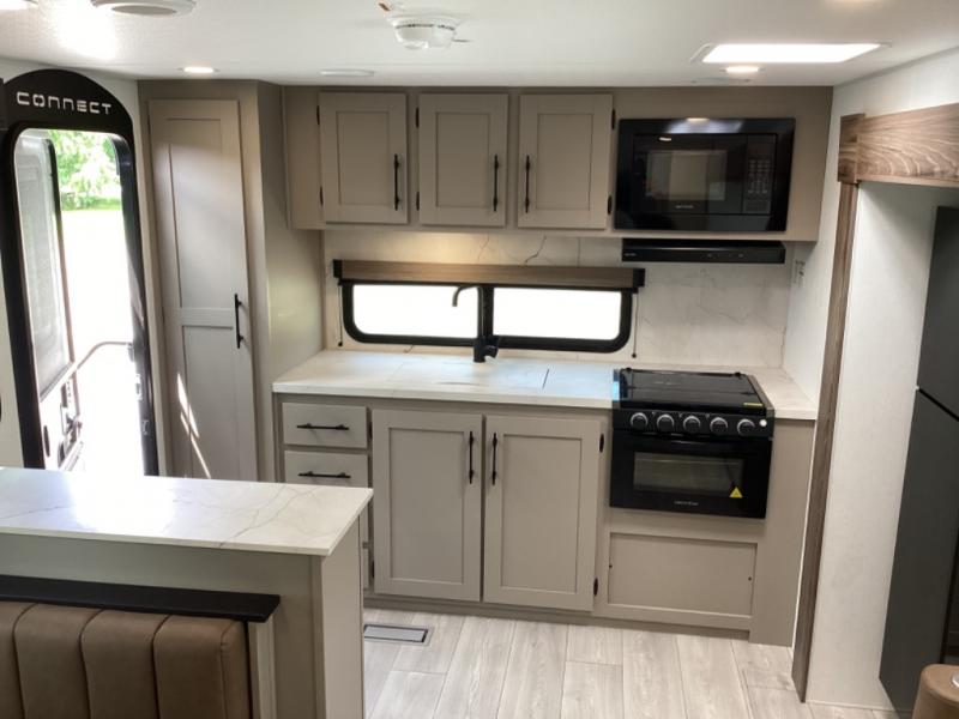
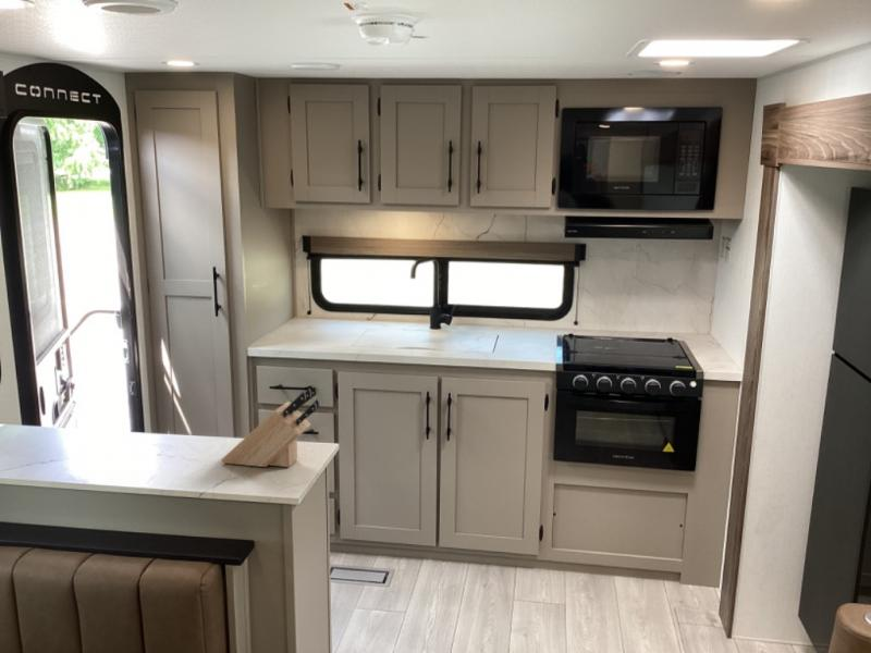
+ knife block [220,385,321,468]
